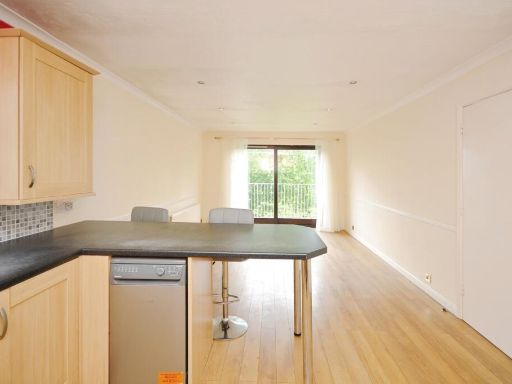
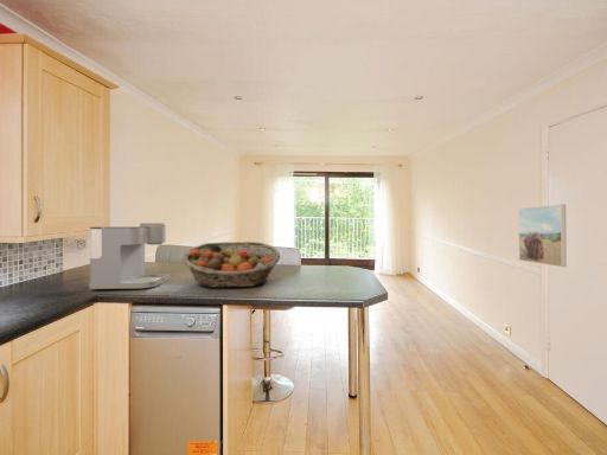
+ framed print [518,204,567,268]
+ fruit basket [181,241,282,289]
+ coffee maker [88,222,172,290]
